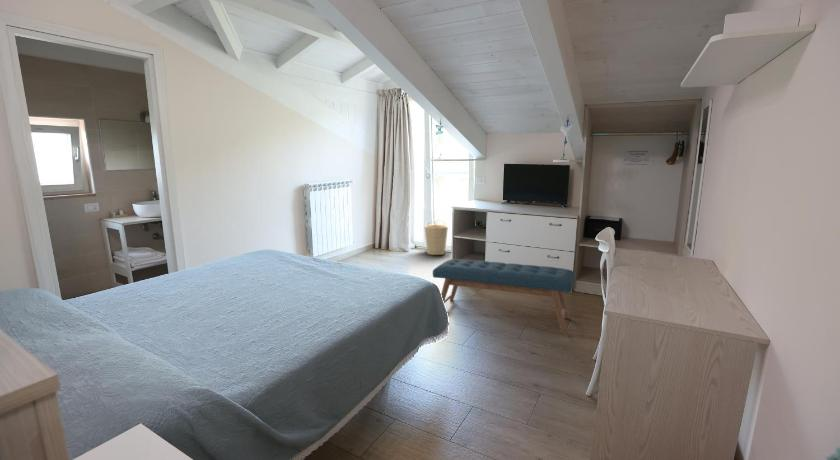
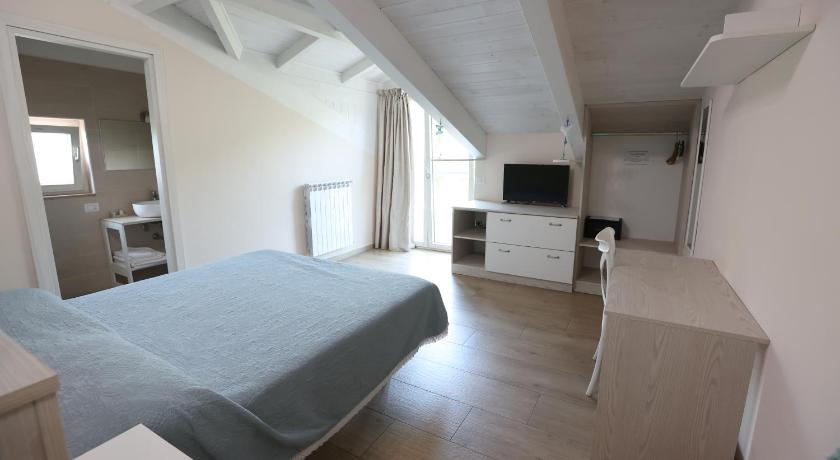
- basket [423,219,449,256]
- bench [432,258,576,334]
